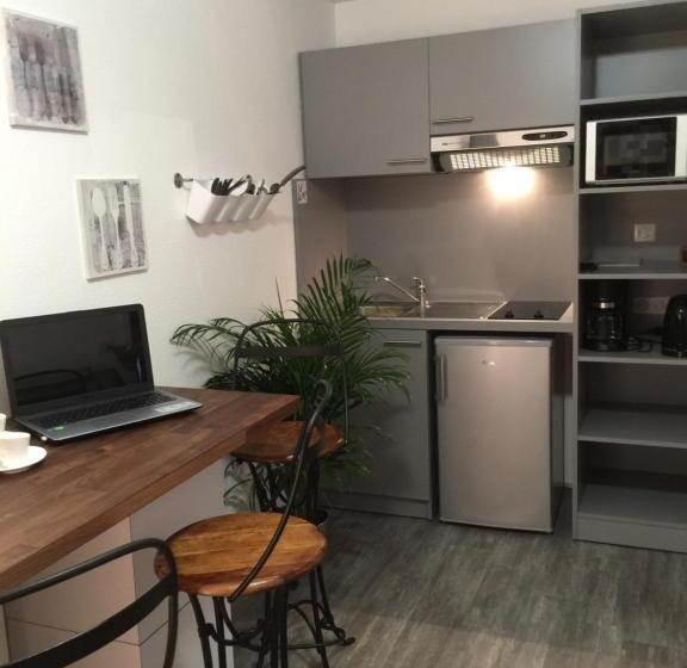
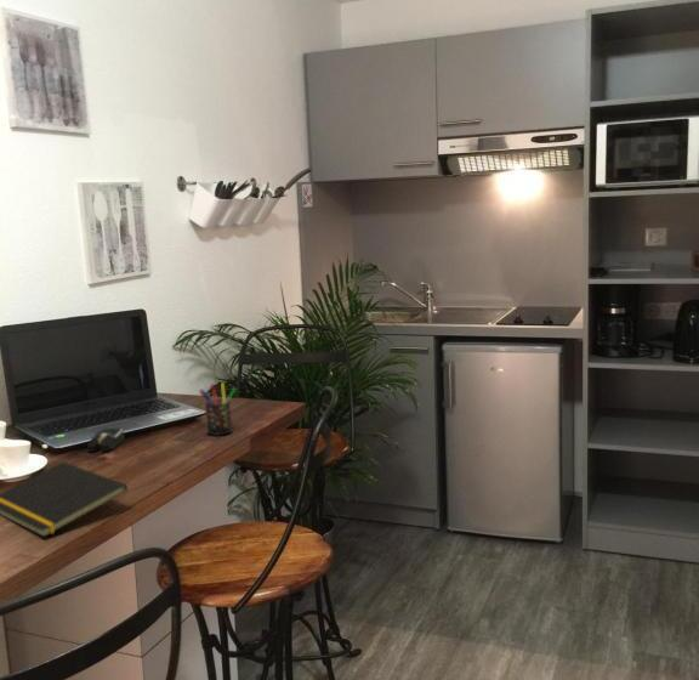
+ computer mouse [86,427,126,453]
+ pen holder [198,381,237,436]
+ notepad [0,460,129,539]
